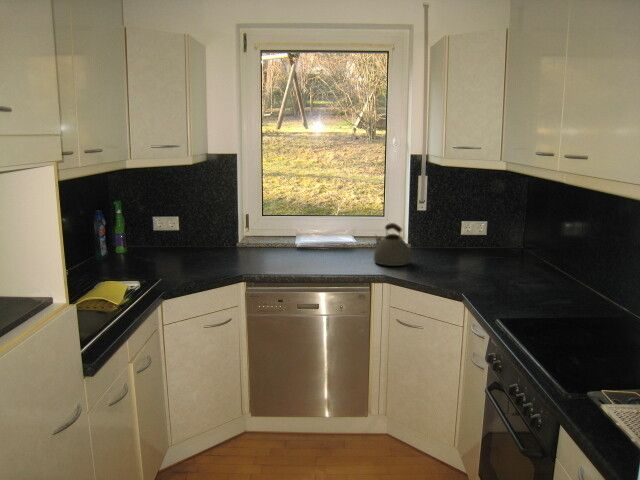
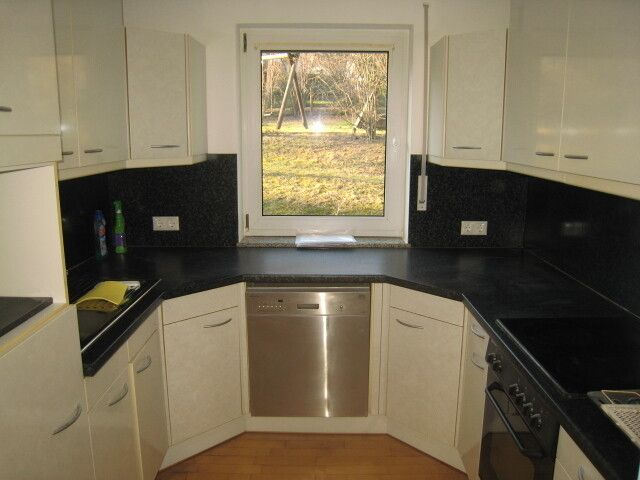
- kettle [373,222,412,267]
